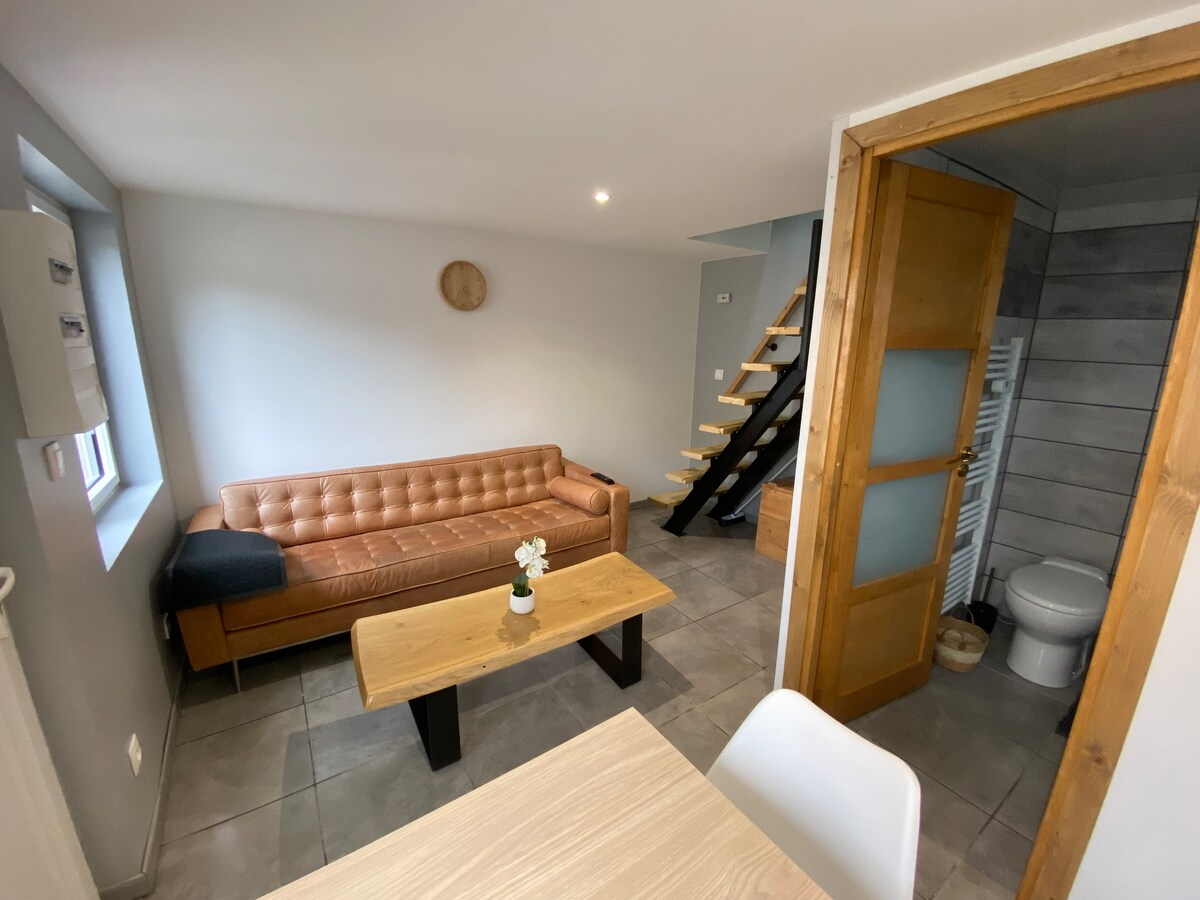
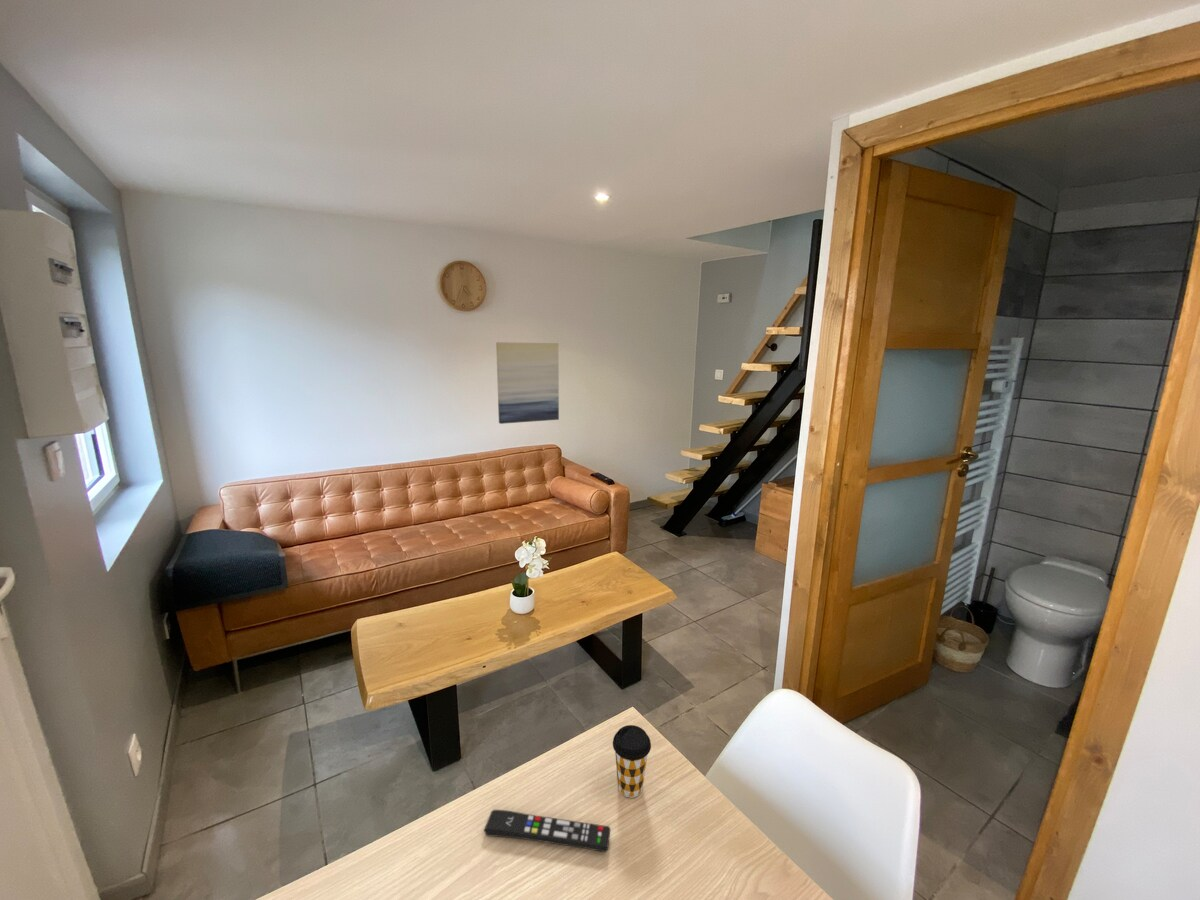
+ remote control [483,809,612,853]
+ wall art [495,341,560,425]
+ coffee cup [612,724,652,799]
